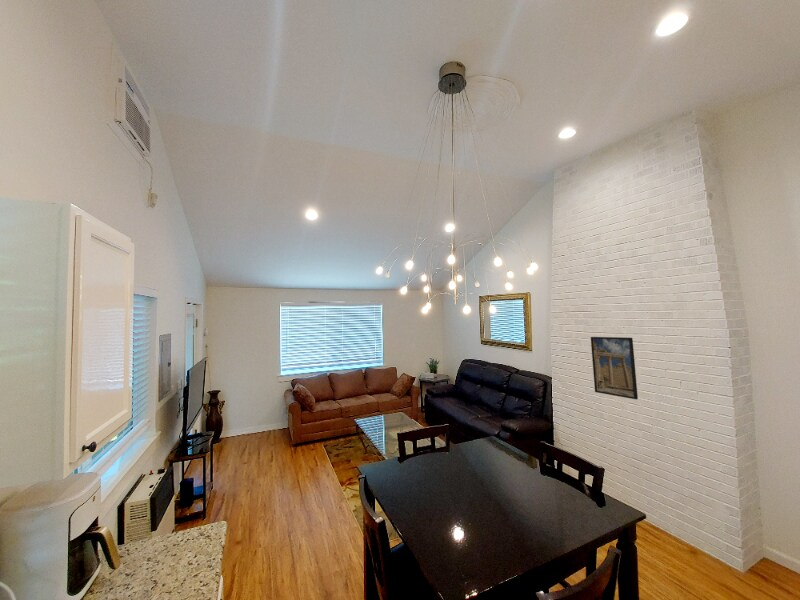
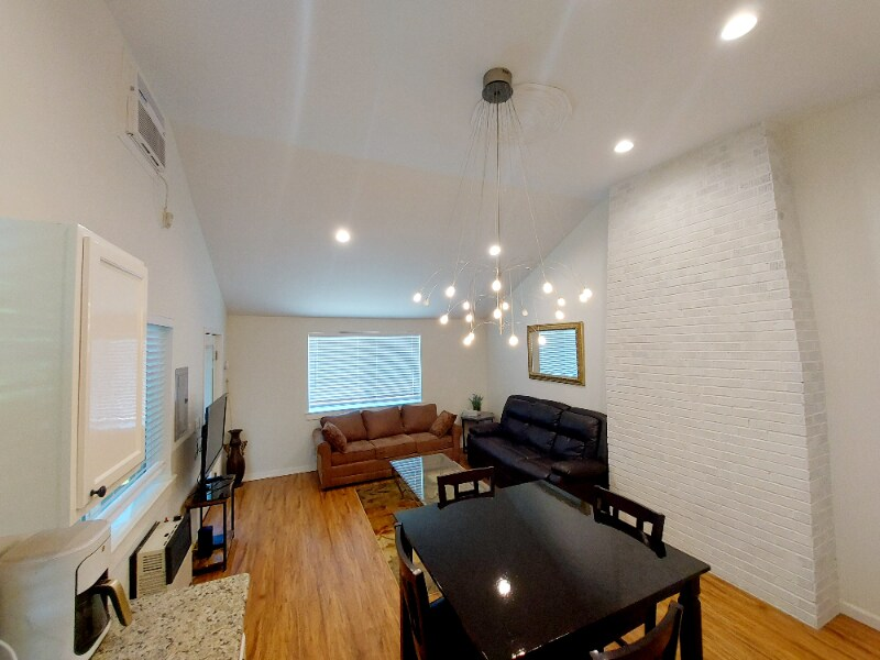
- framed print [590,336,639,400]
